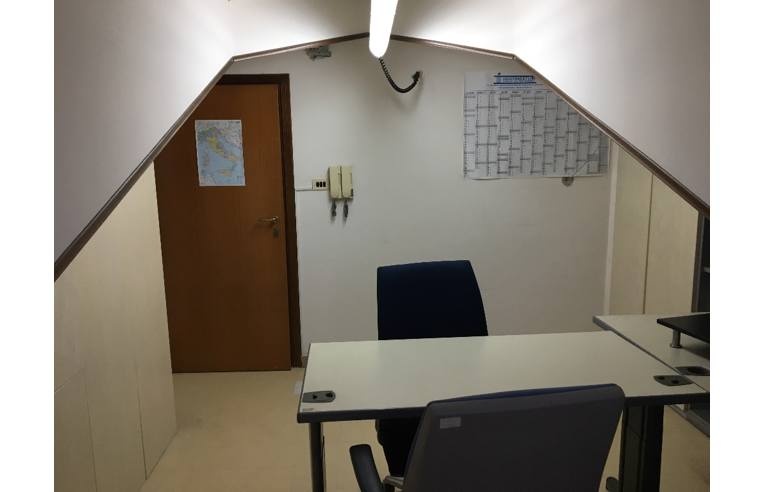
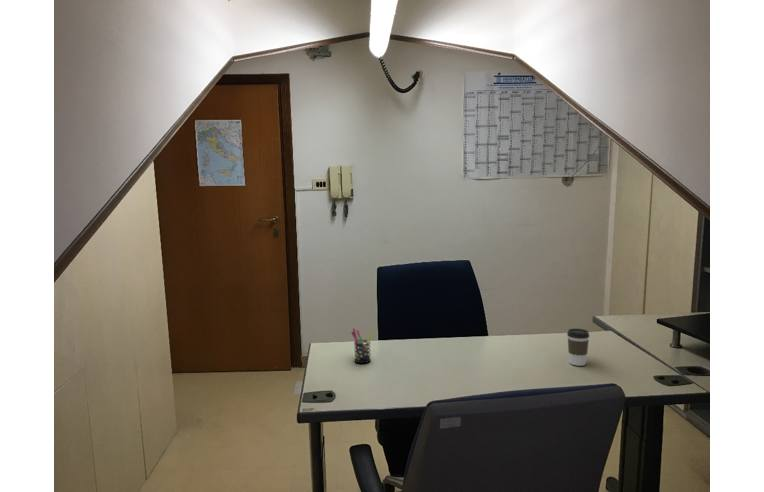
+ coffee cup [566,328,590,367]
+ pen holder [350,327,374,364]
